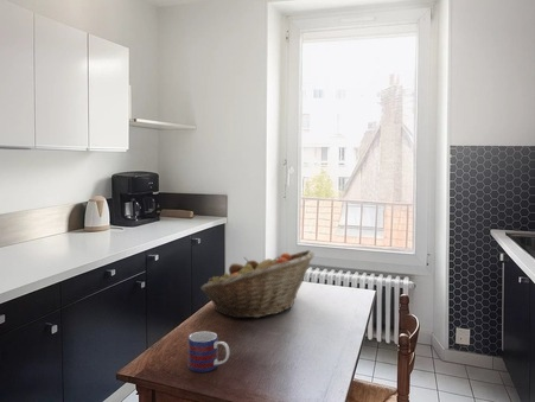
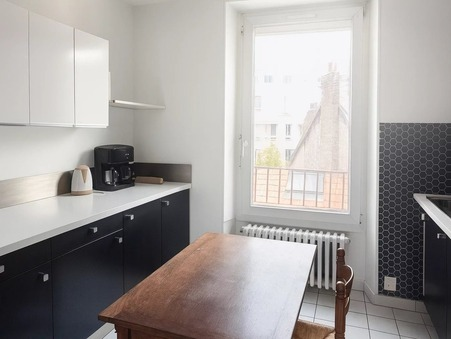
- fruit basket [199,249,316,319]
- mug [187,330,230,374]
